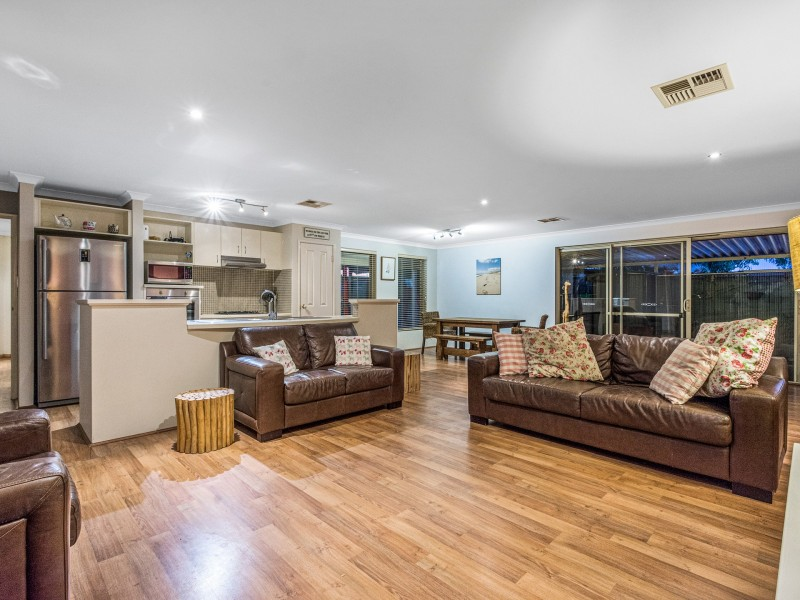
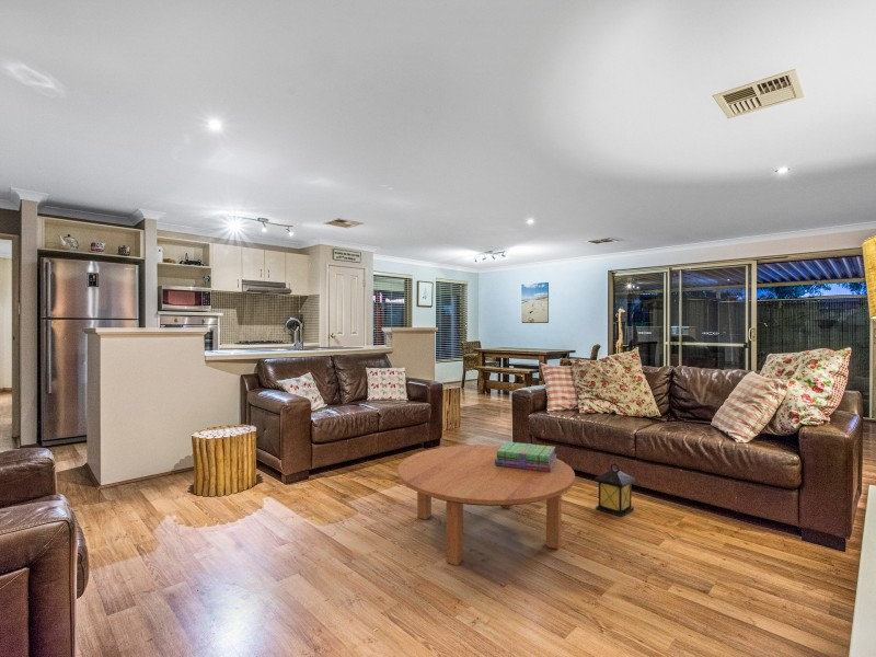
+ stack of books [495,441,557,472]
+ lantern [593,462,636,518]
+ coffee table [397,445,576,566]
